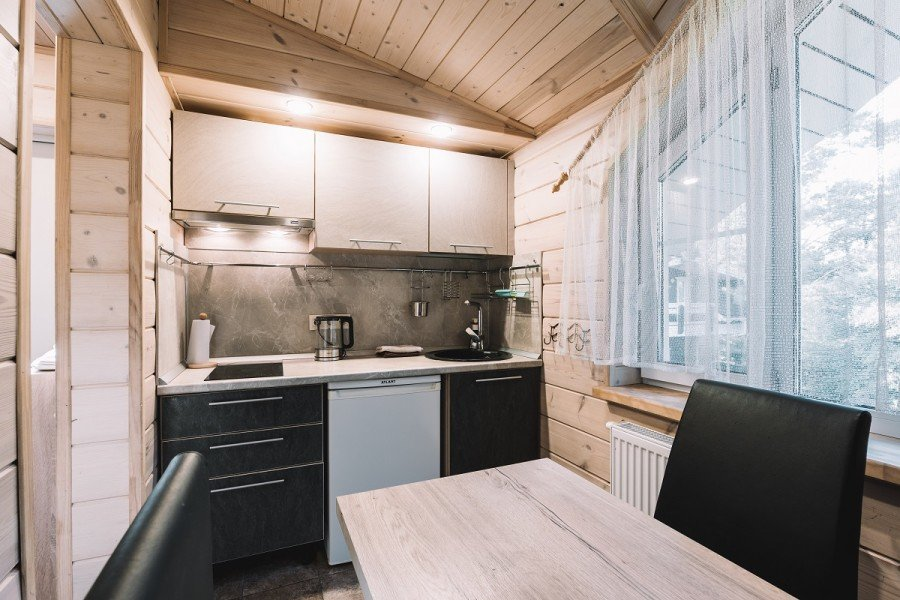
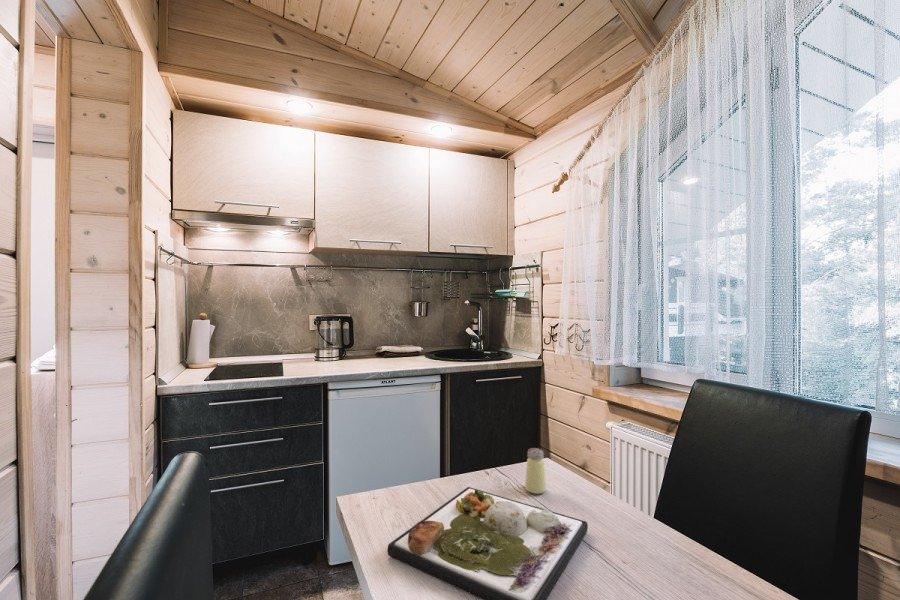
+ saltshaker [524,447,547,495]
+ dinner plate [386,486,589,600]
